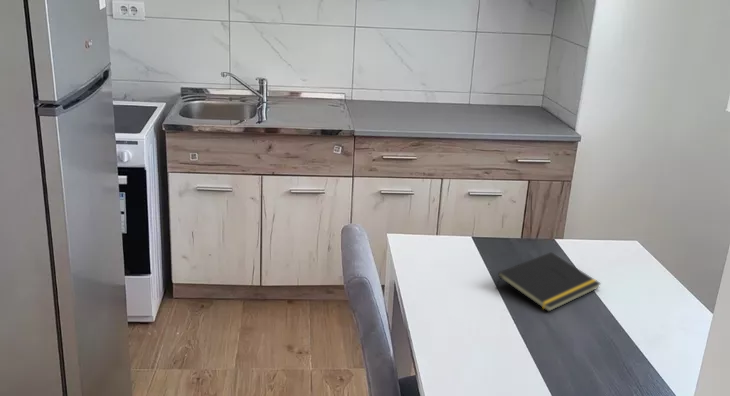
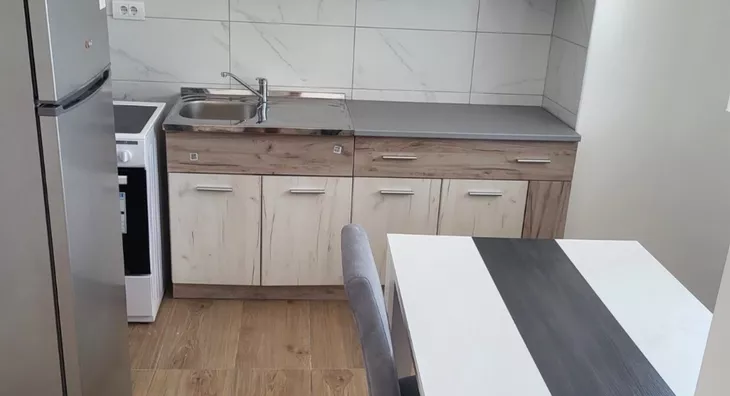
- notepad [495,251,602,313]
